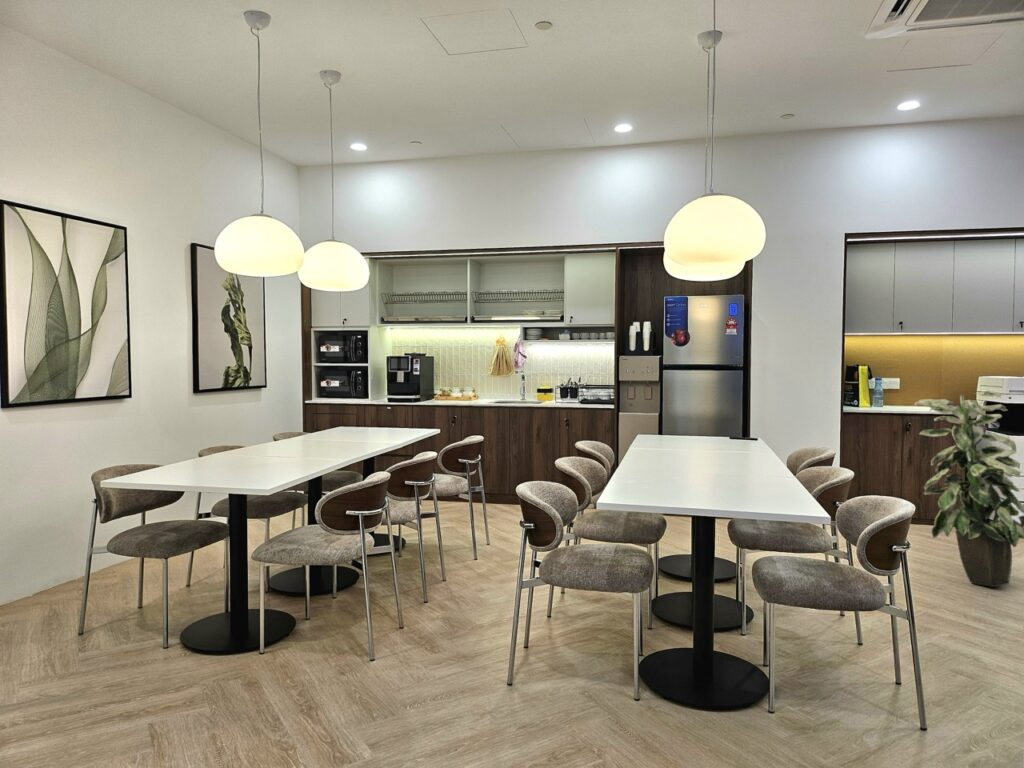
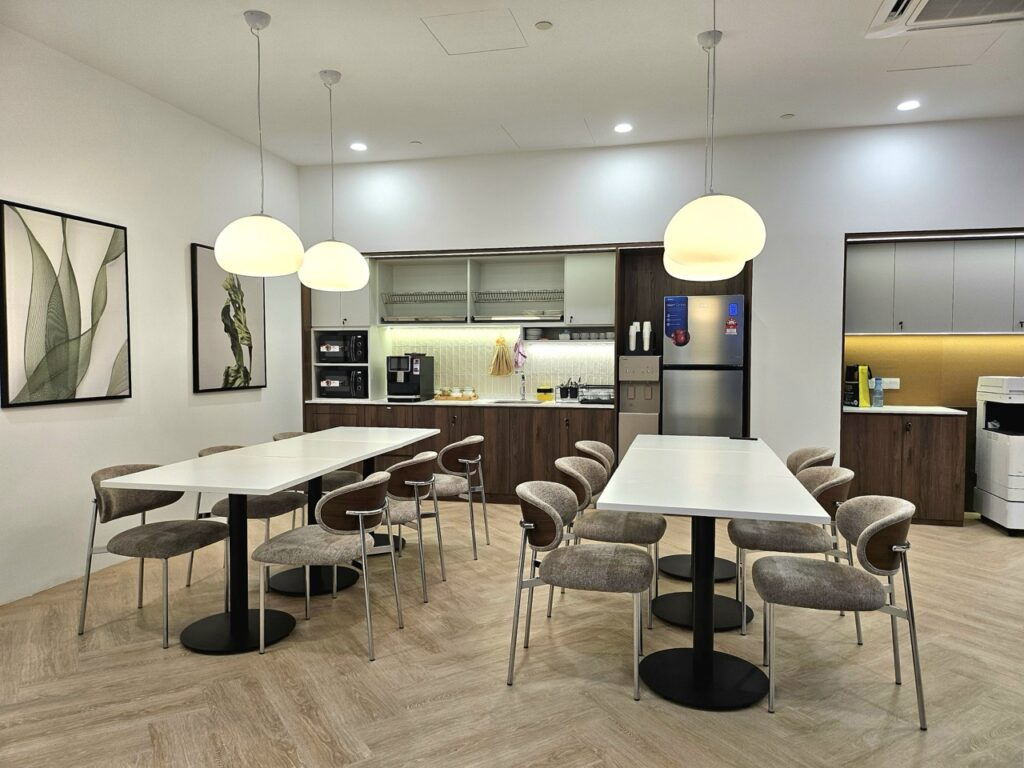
- indoor plant [913,390,1024,588]
